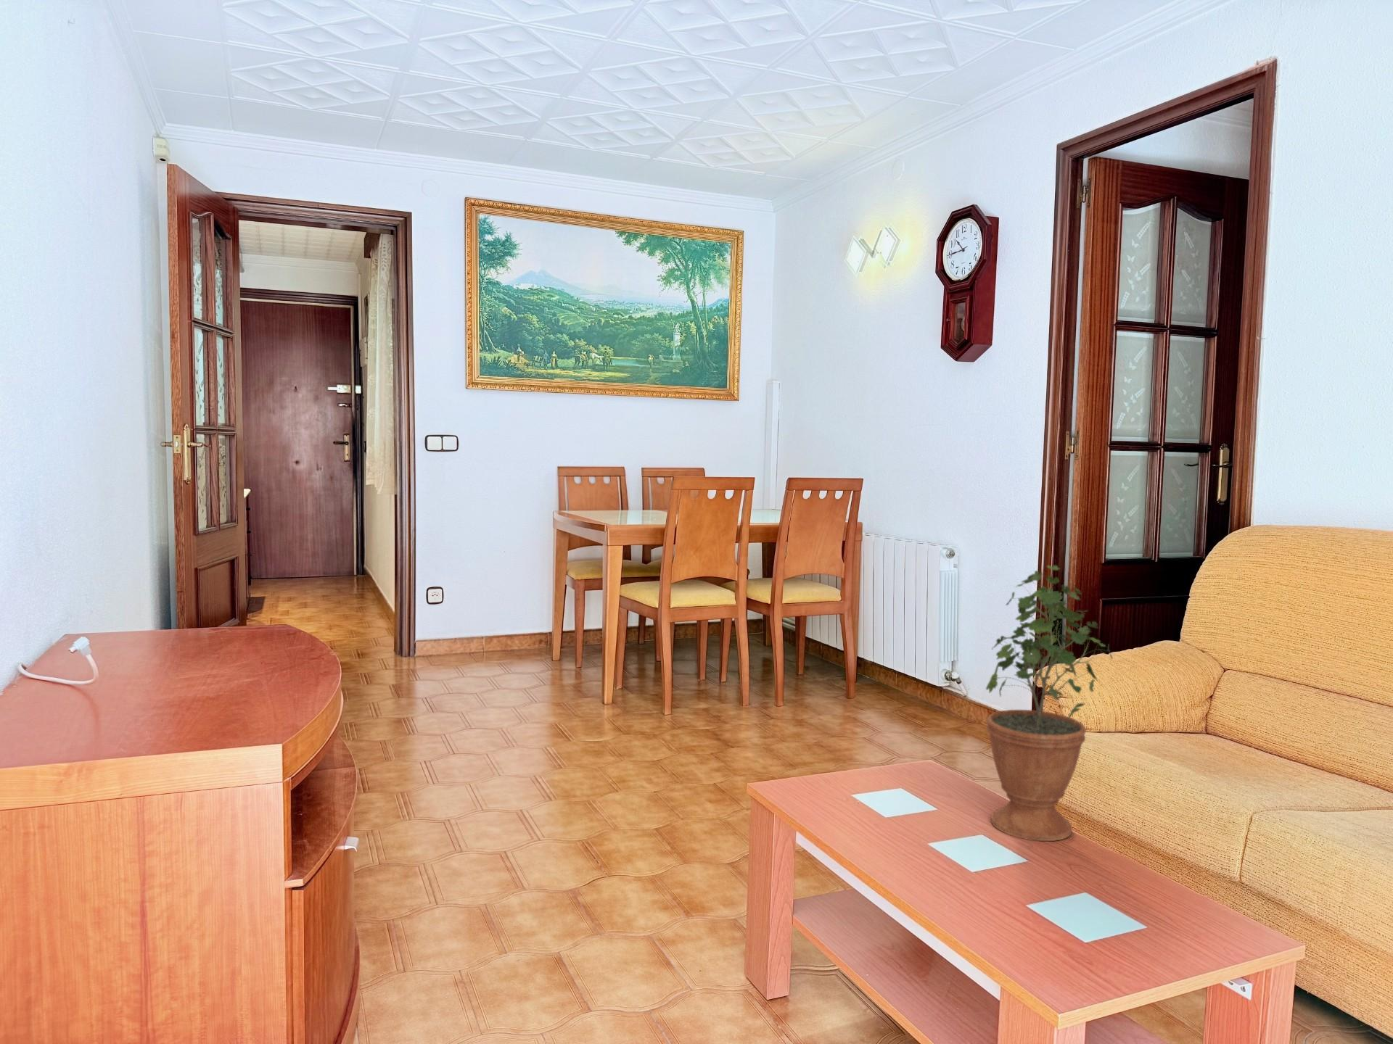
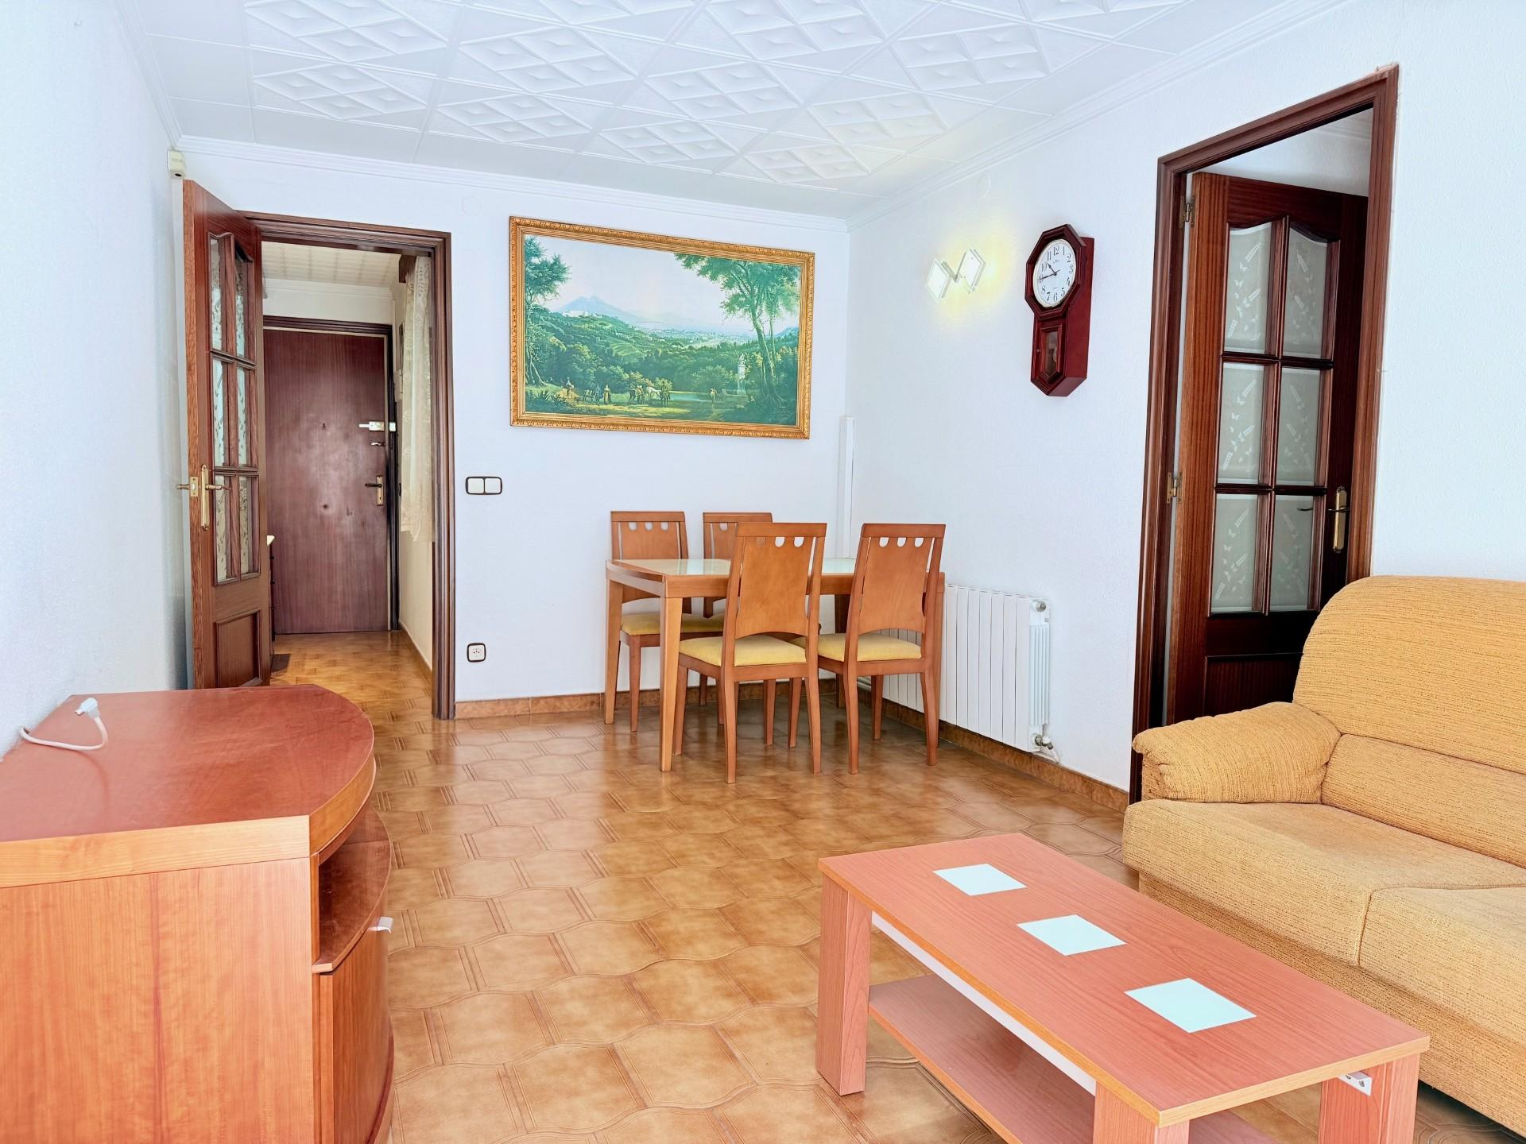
- potted plant [985,565,1113,842]
